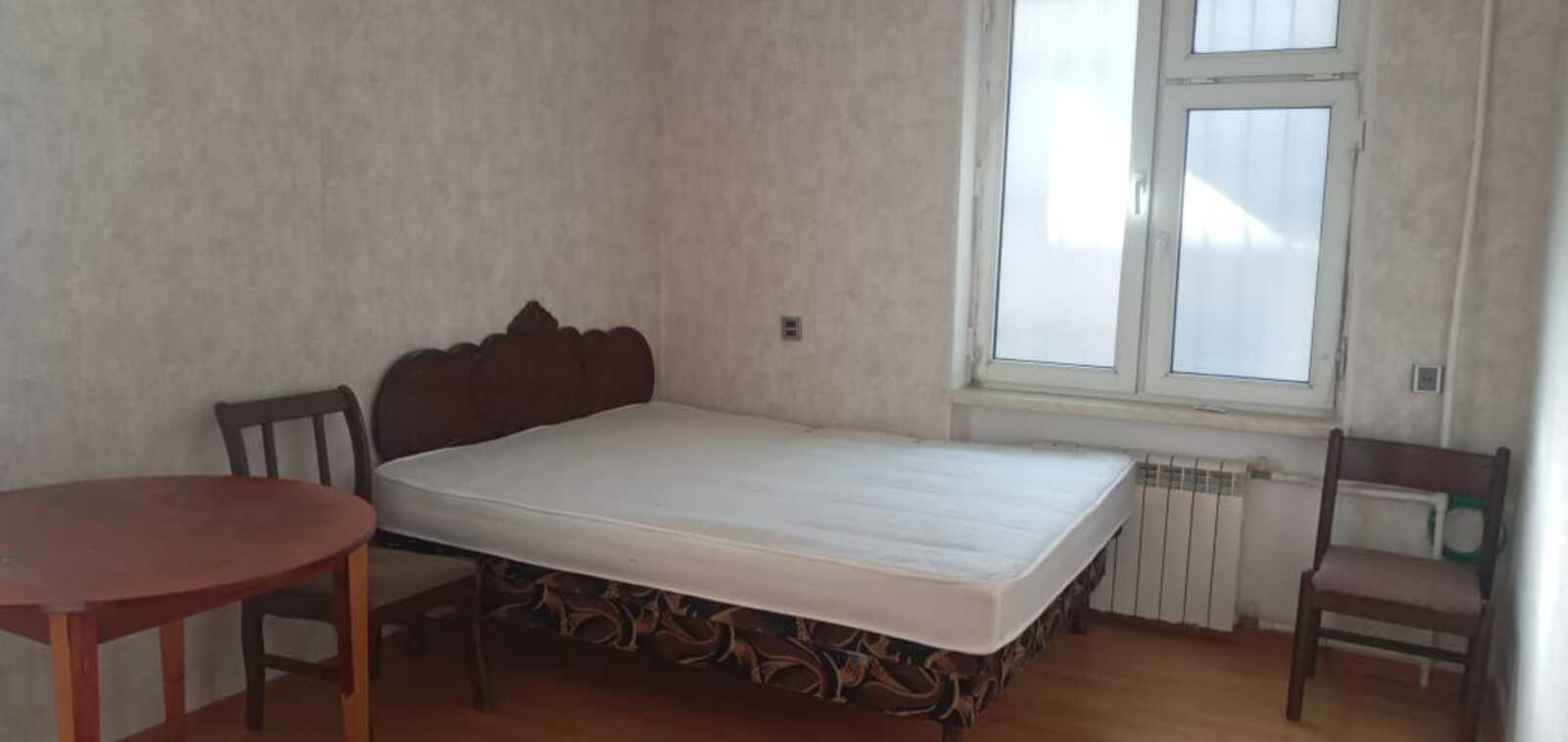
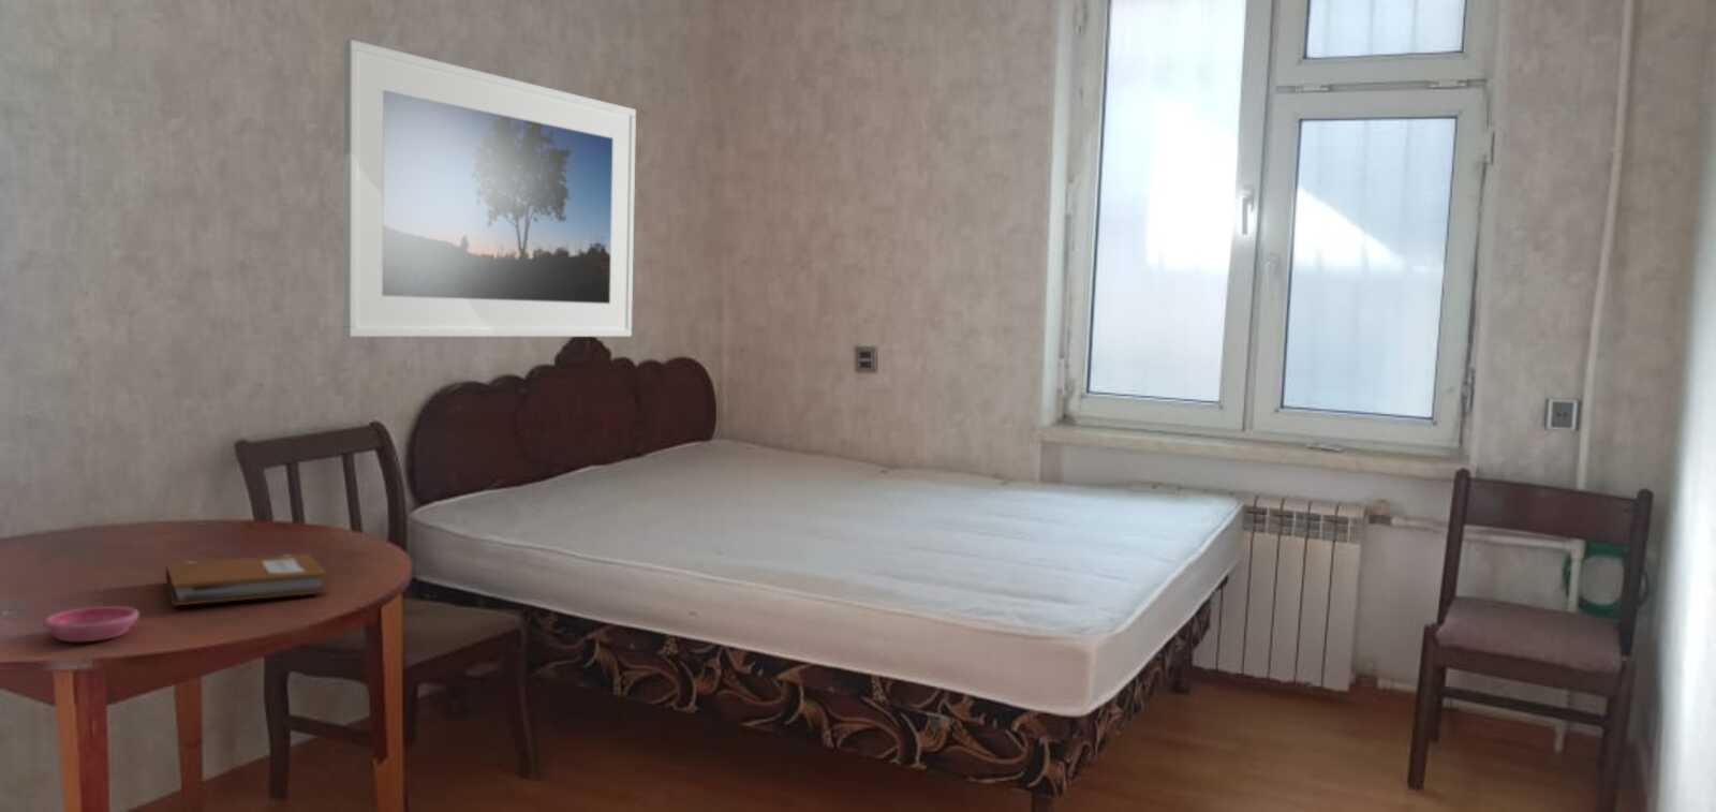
+ saucer [43,605,139,642]
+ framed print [344,38,637,338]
+ notebook [165,553,328,606]
